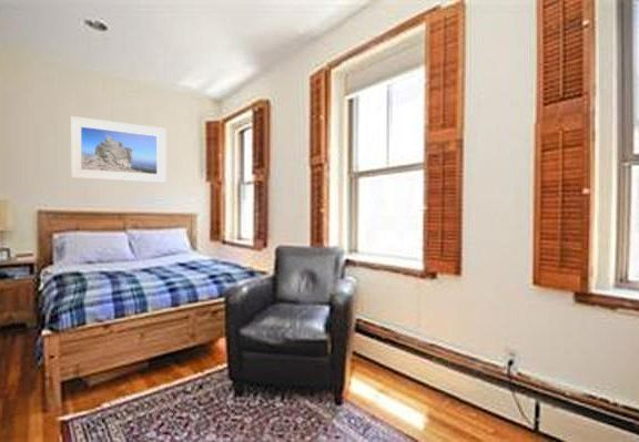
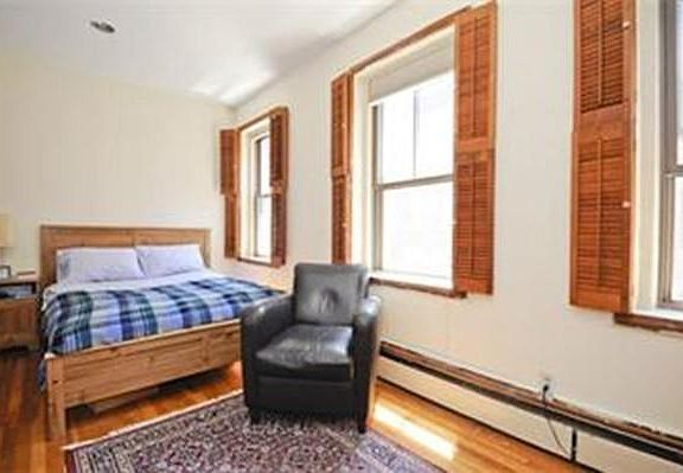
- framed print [69,115,166,184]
